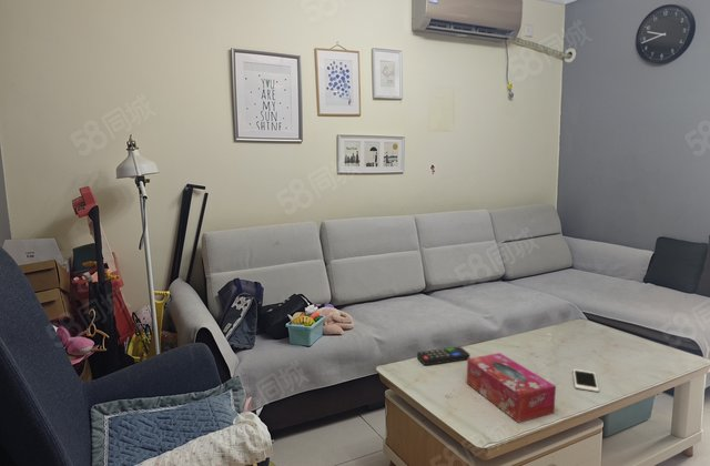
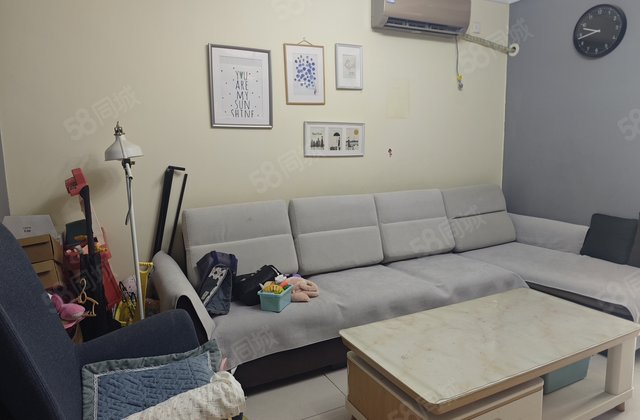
- cell phone [572,368,600,393]
- tissue box [466,352,557,424]
- remote control [416,346,470,366]
